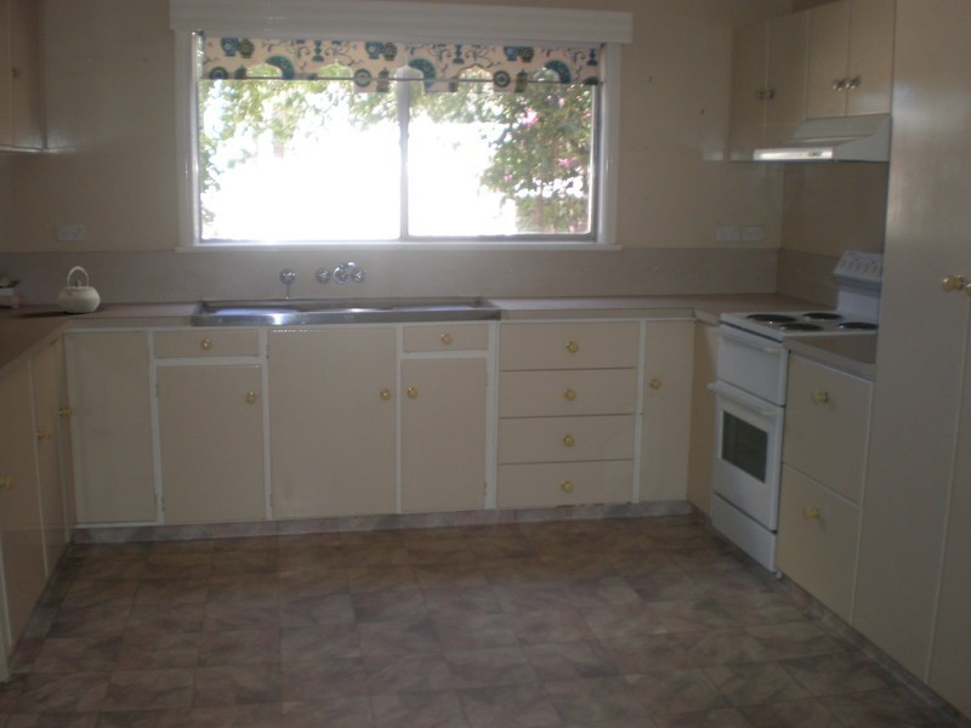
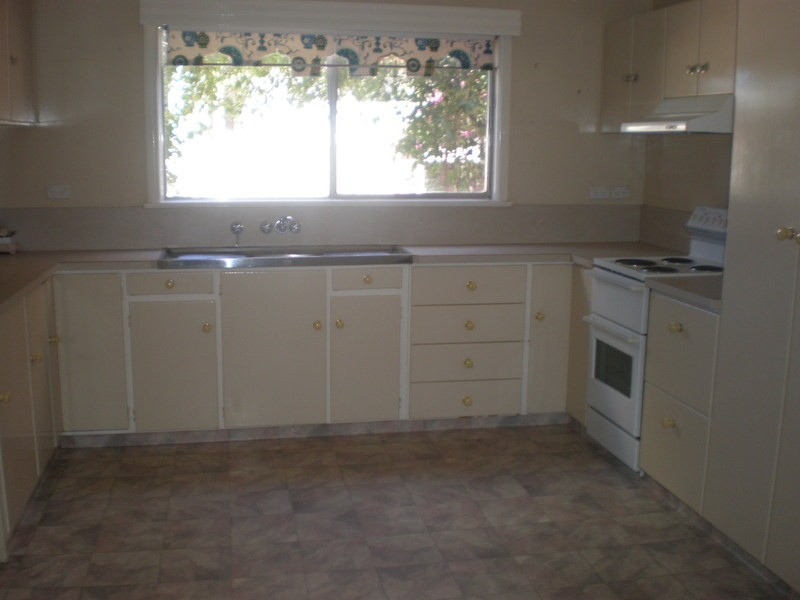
- kettle [56,265,101,314]
